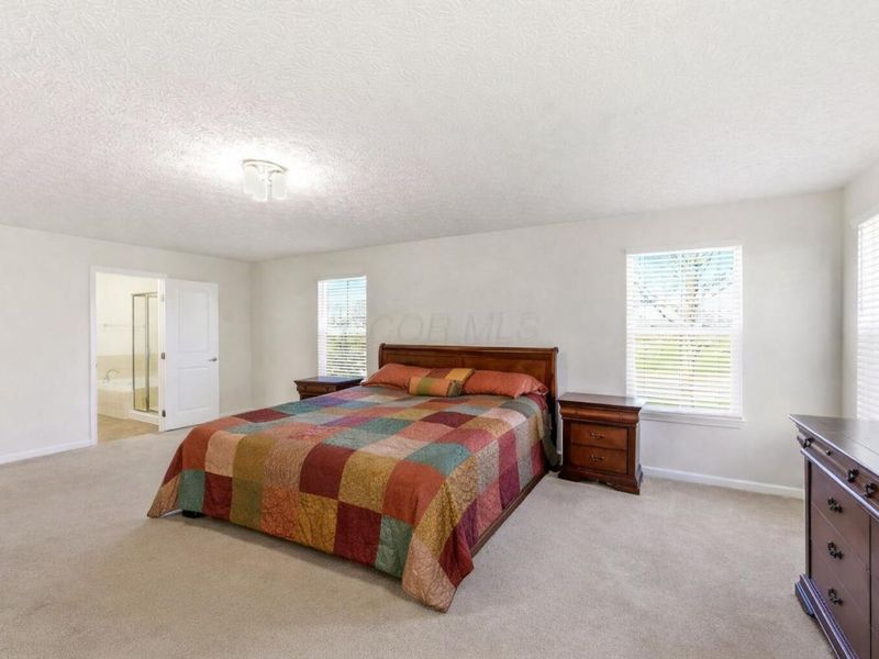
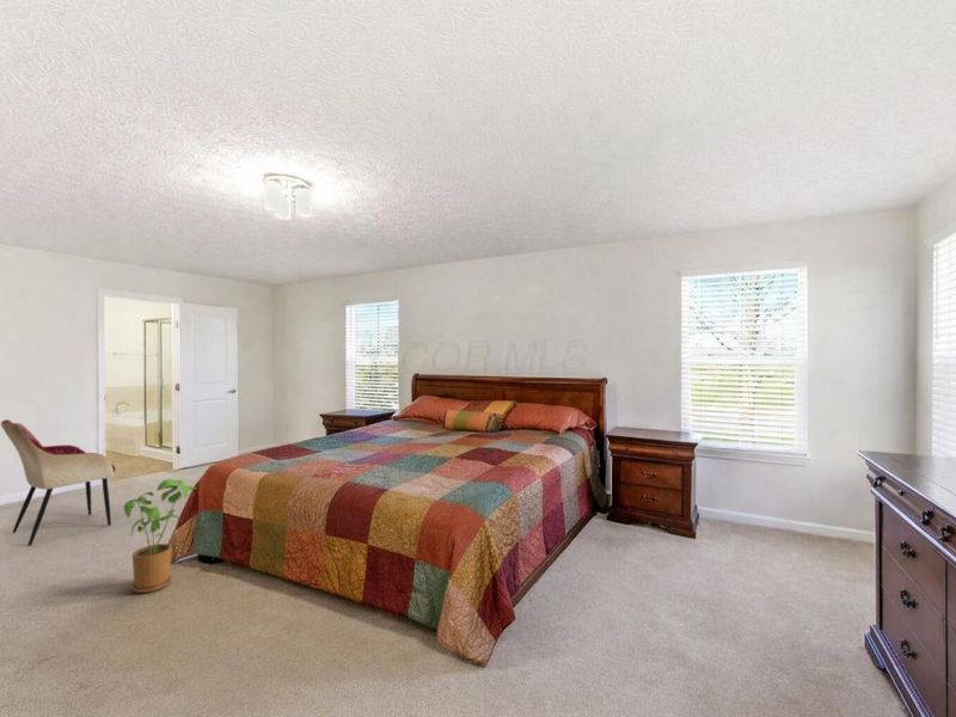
+ house plant [123,478,198,594]
+ armchair [0,418,117,547]
